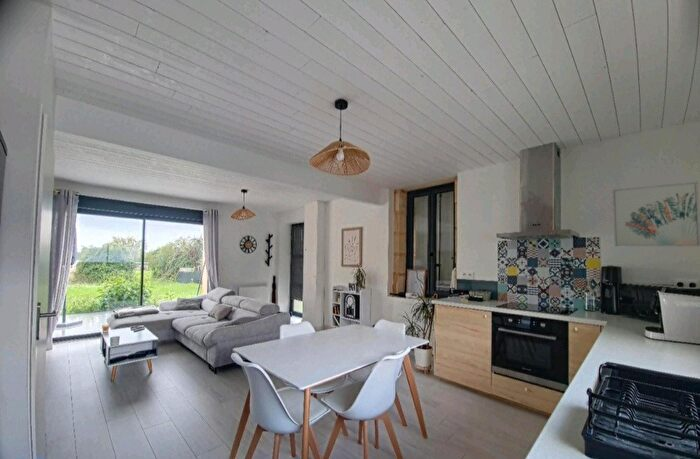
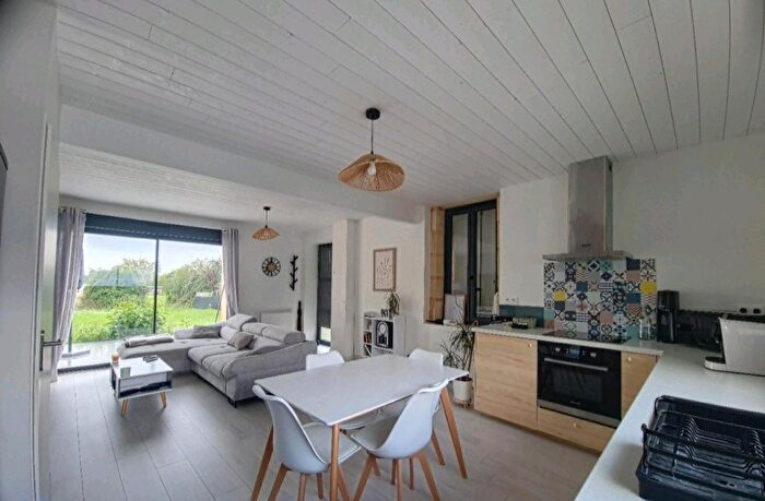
- wall art [612,181,700,248]
